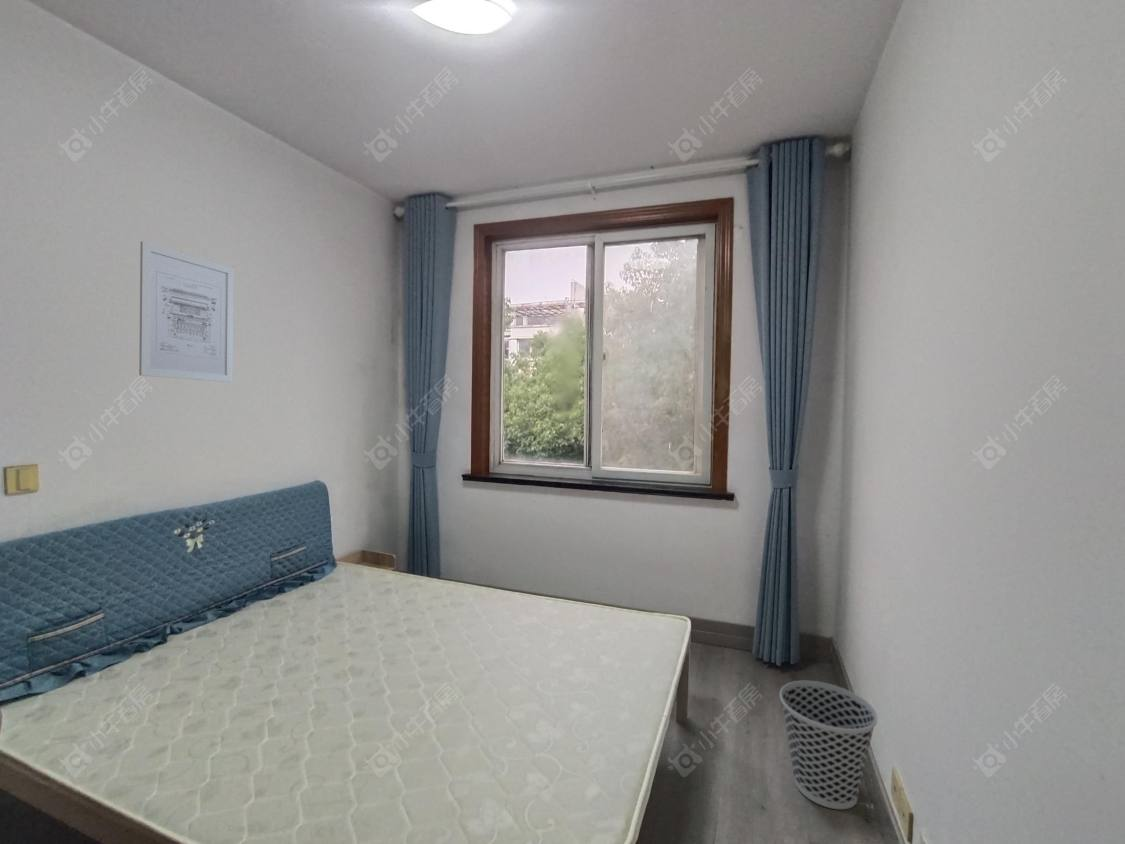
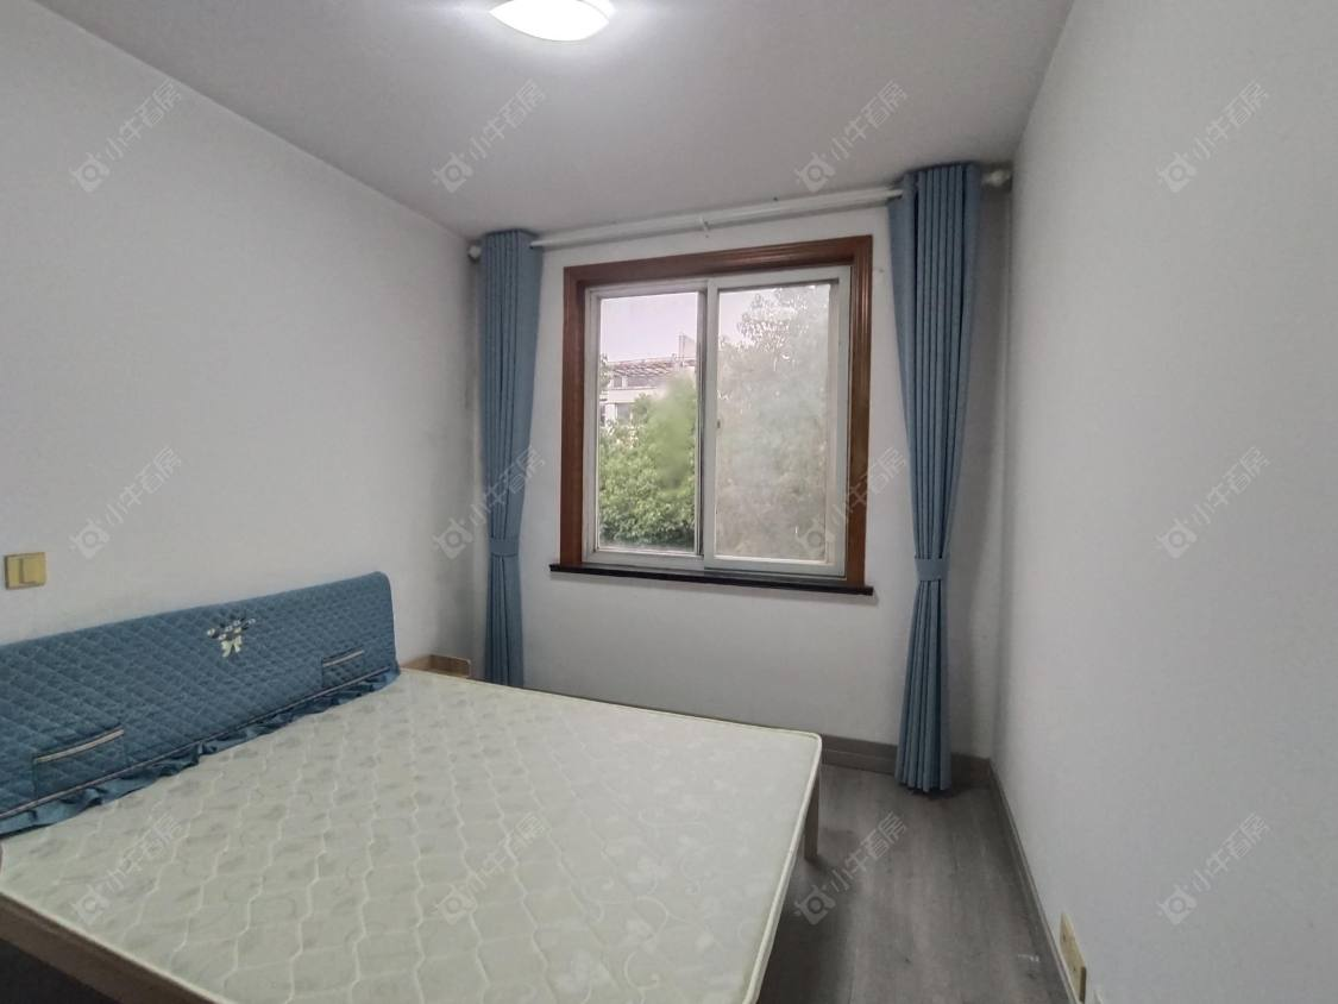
- wall art [138,240,235,383]
- wastebasket [779,680,879,810]
